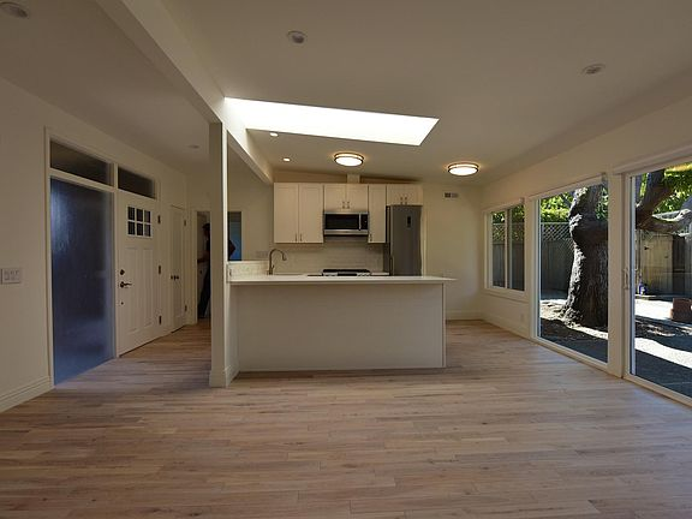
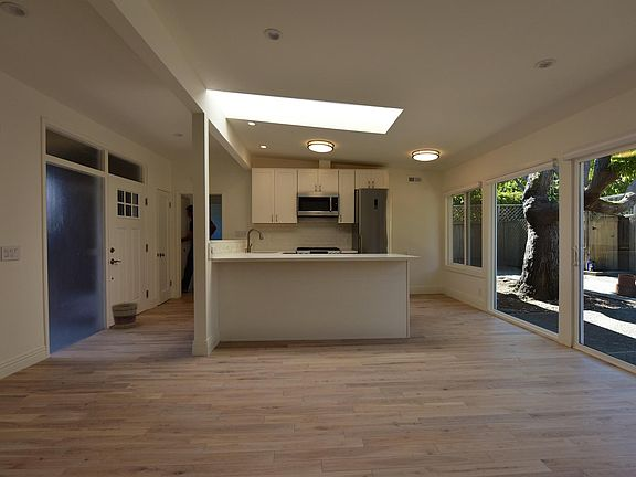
+ basket [110,301,139,330]
